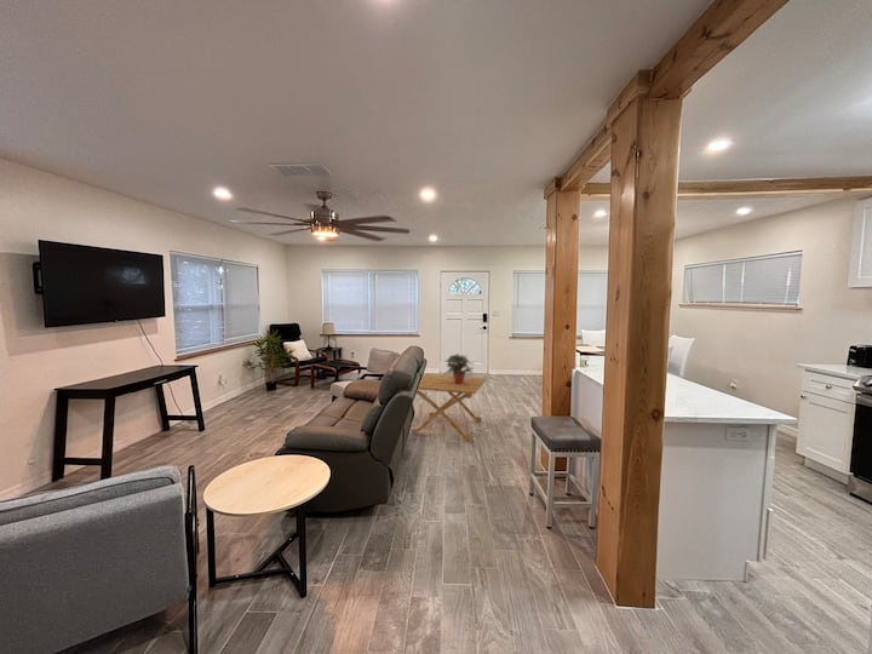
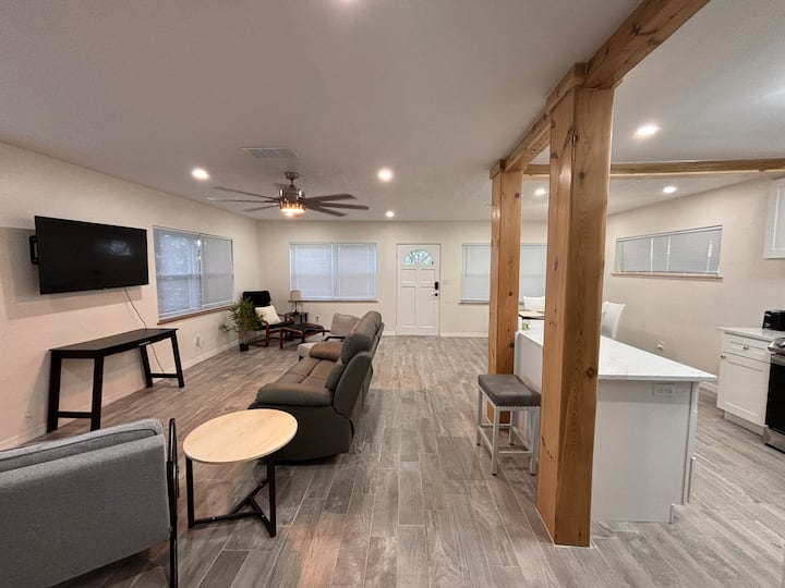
- potted plant [444,352,475,385]
- side table [409,373,487,442]
